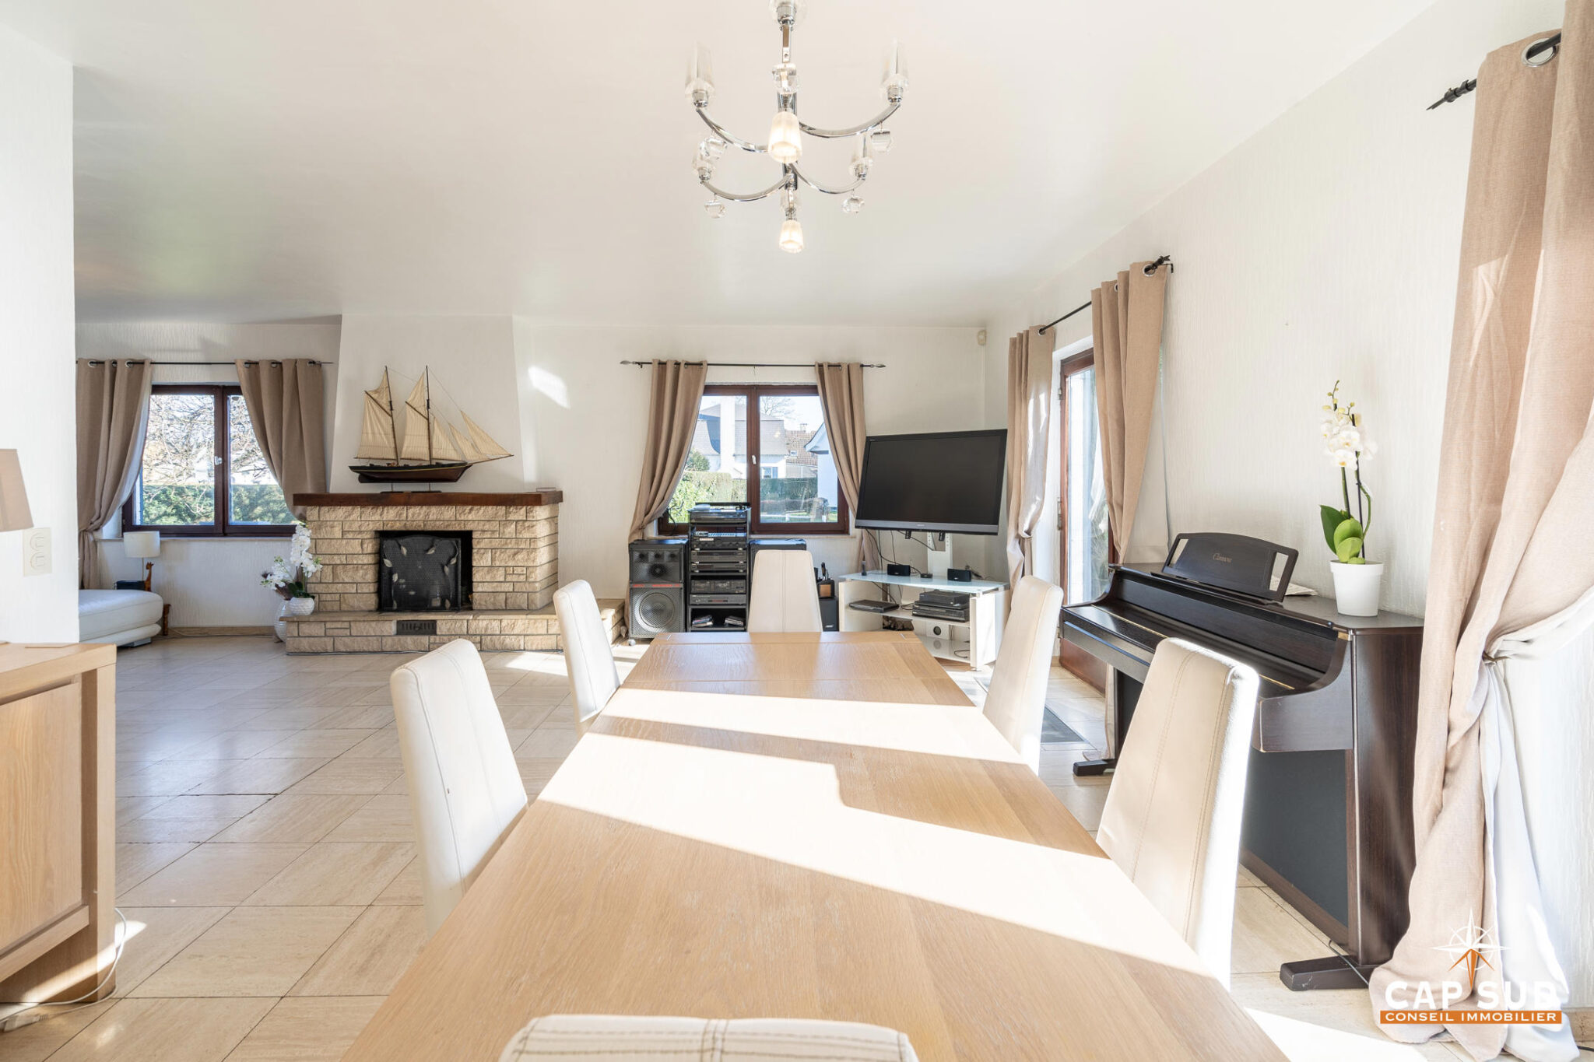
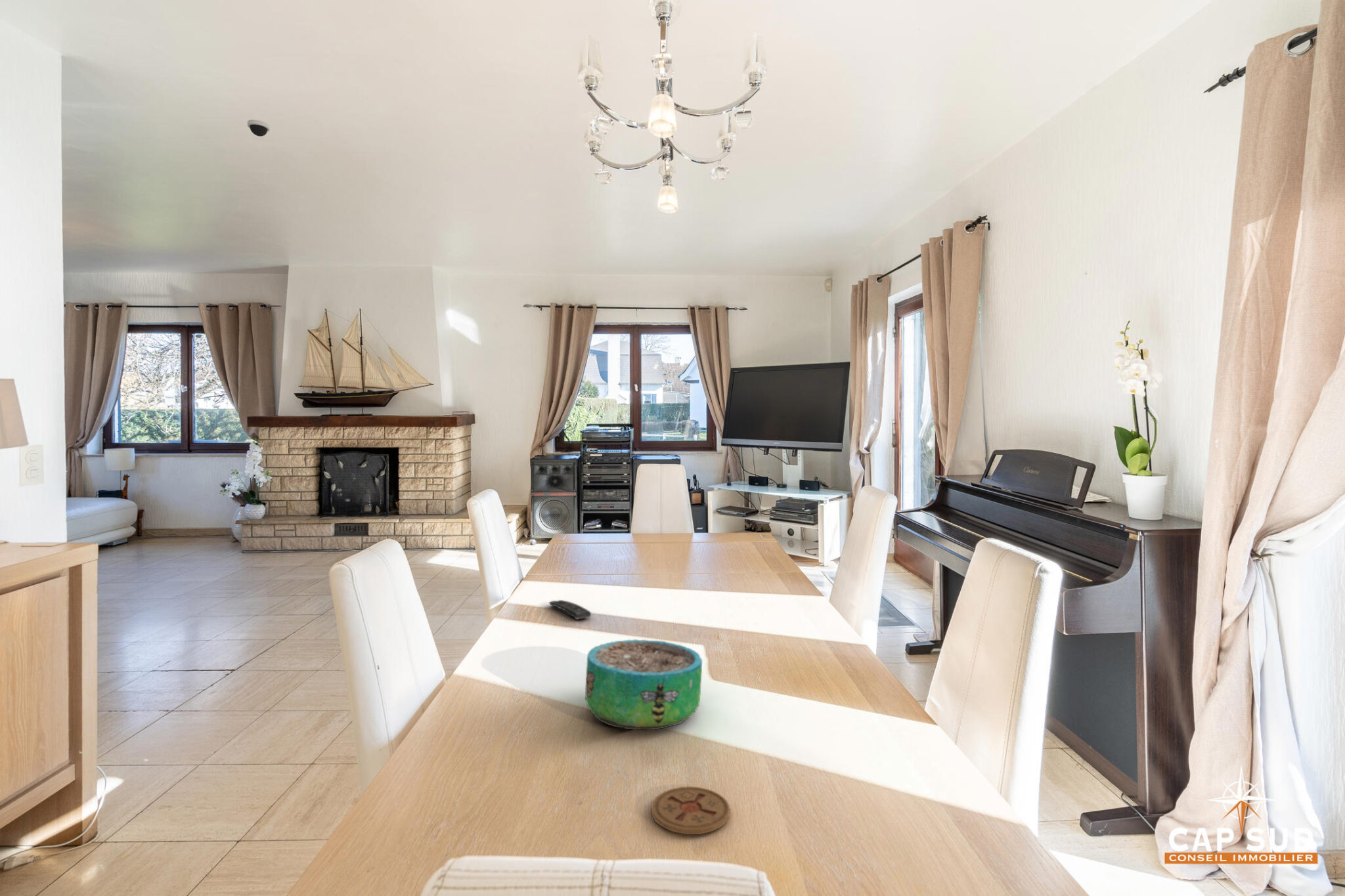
+ coaster [651,786,730,835]
+ decorative bowl [584,639,703,731]
+ dome security camera [247,119,271,137]
+ remote control [548,599,592,620]
